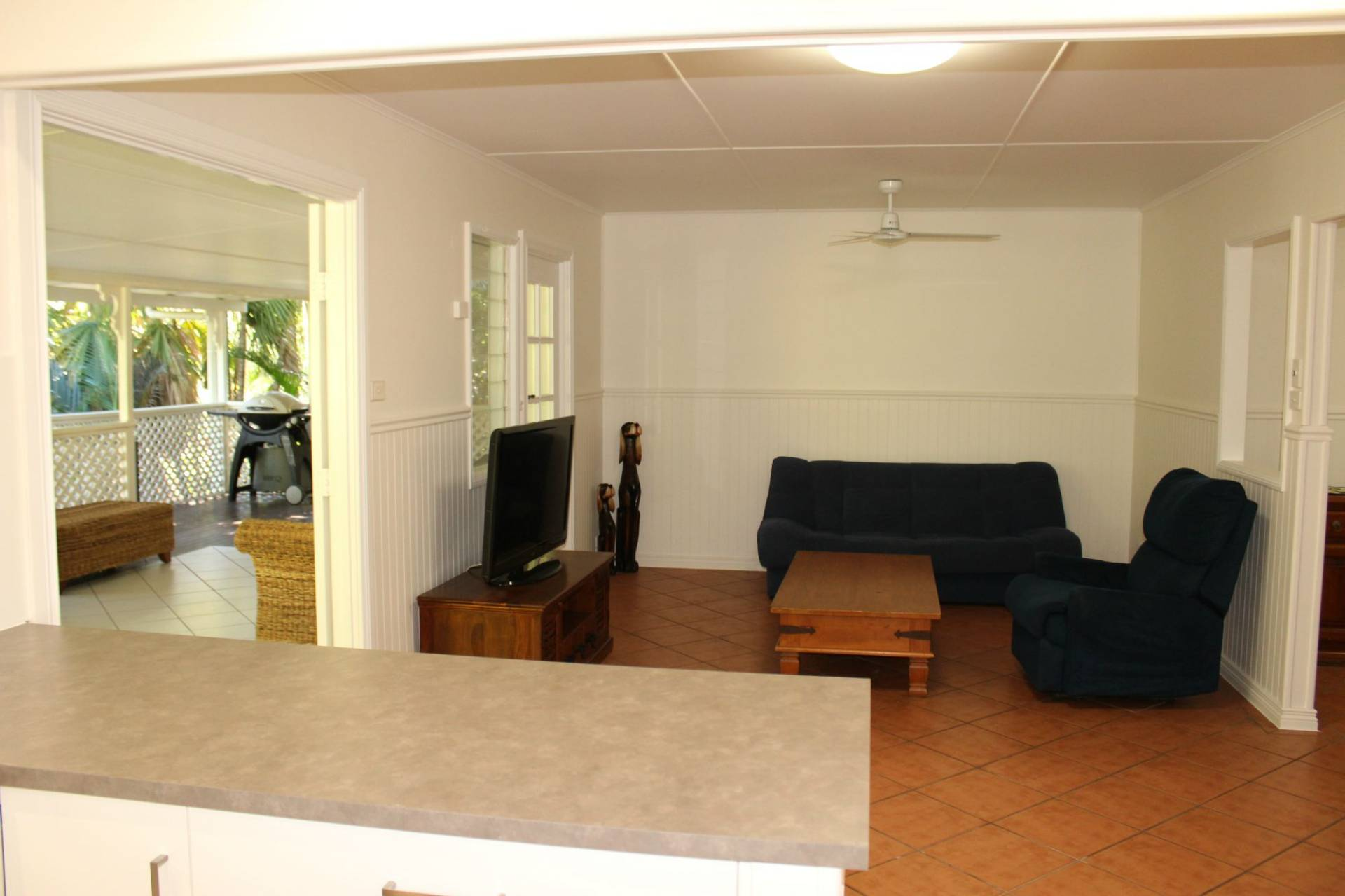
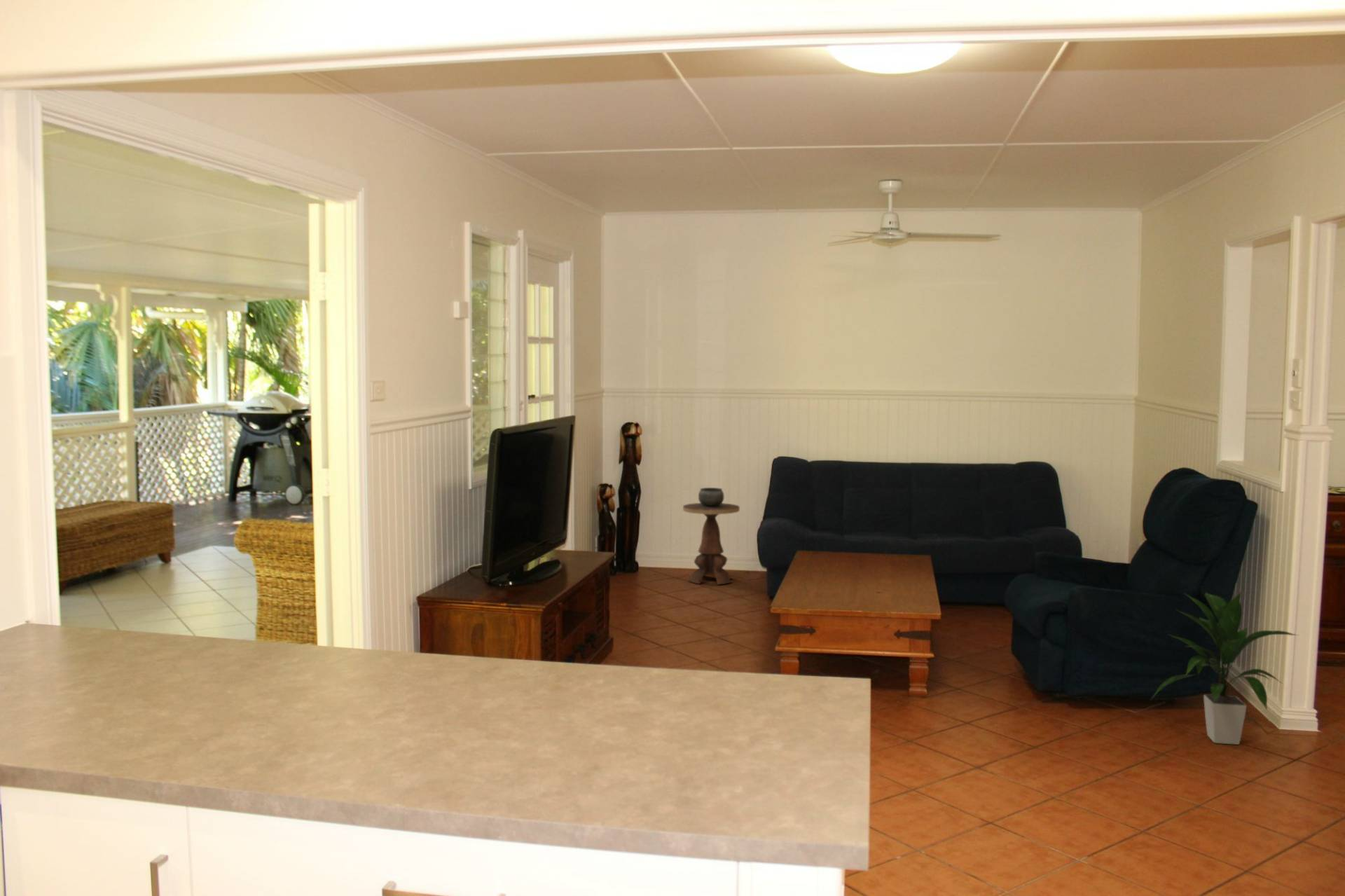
+ indoor plant [1150,590,1299,745]
+ side table [682,487,740,586]
